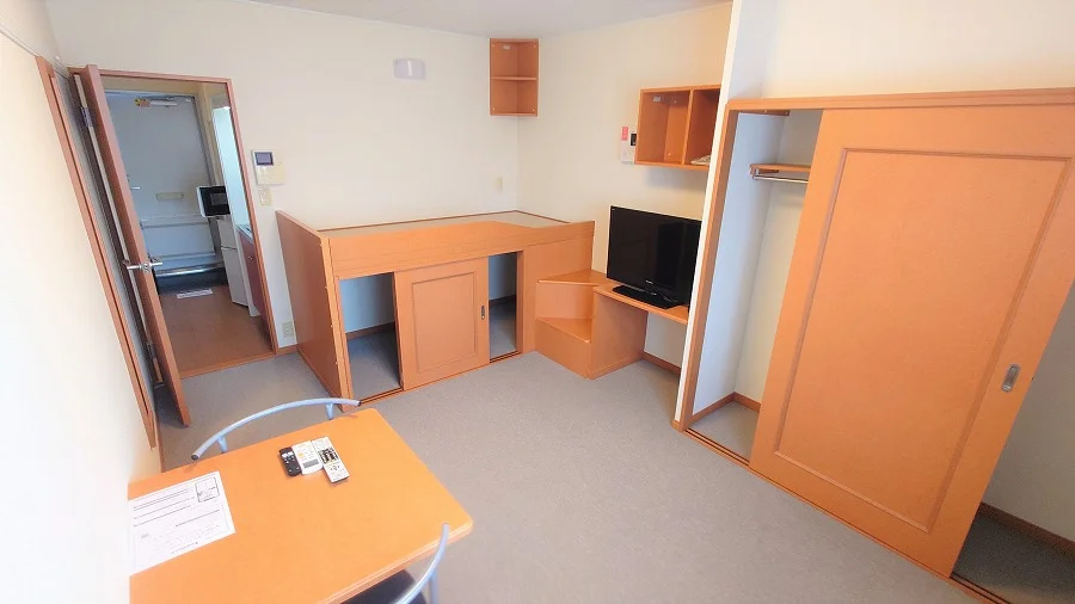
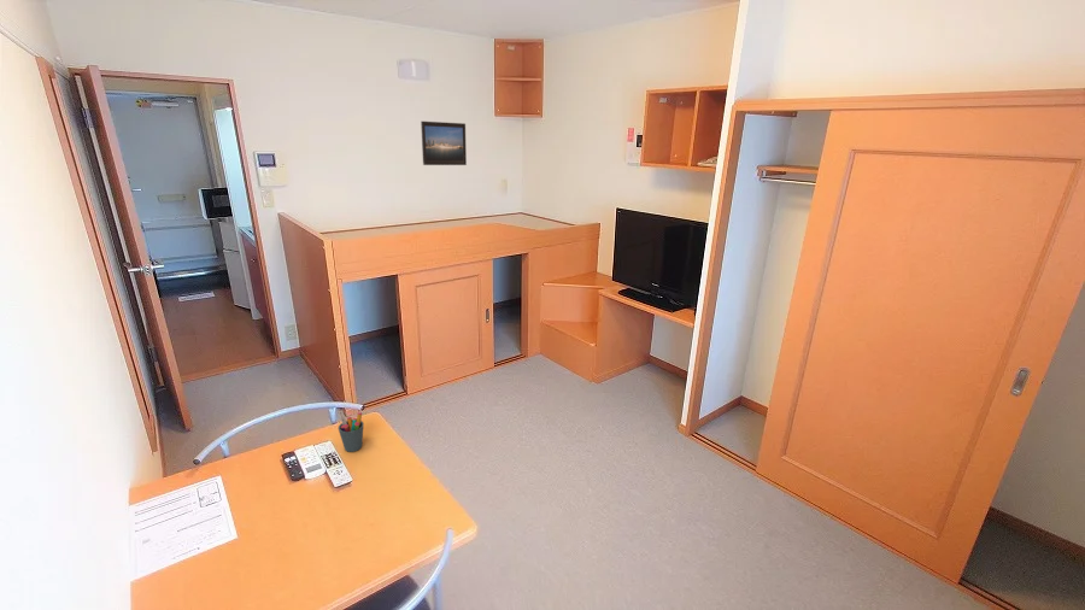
+ pen holder [338,410,365,453]
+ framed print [420,121,468,166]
